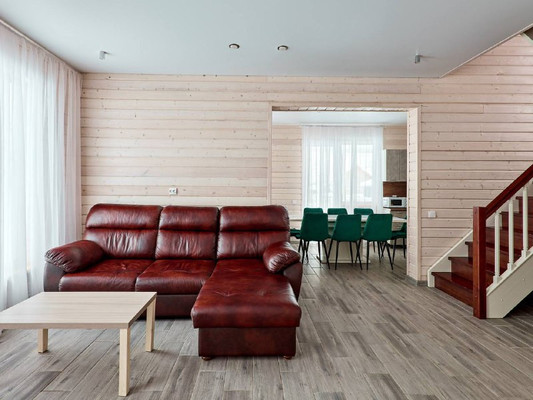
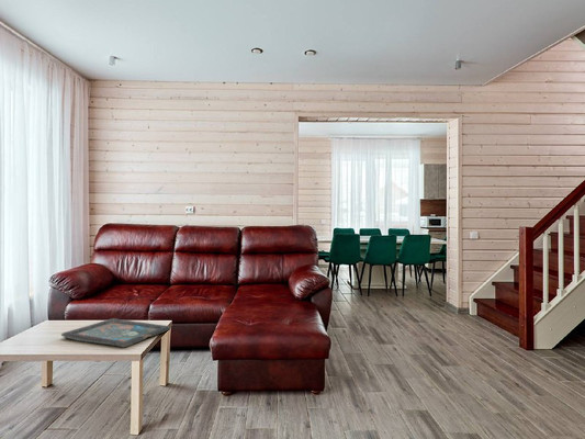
+ decorative tray [60,317,172,349]
